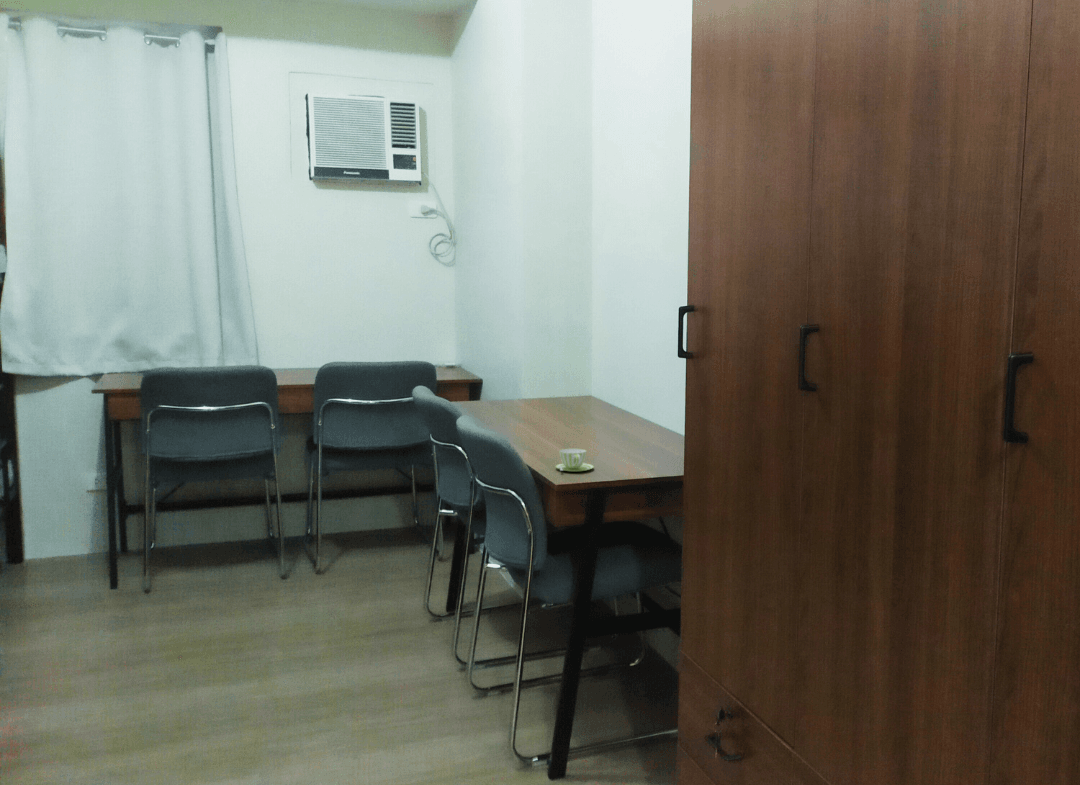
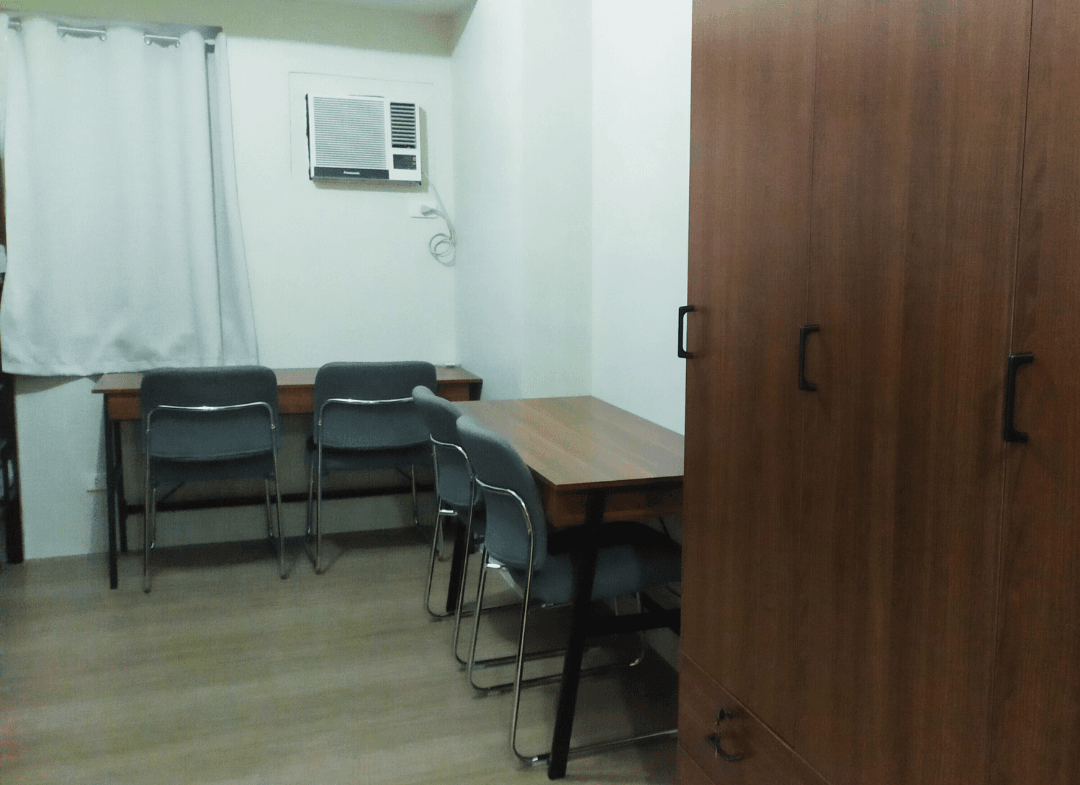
- cup [555,447,595,472]
